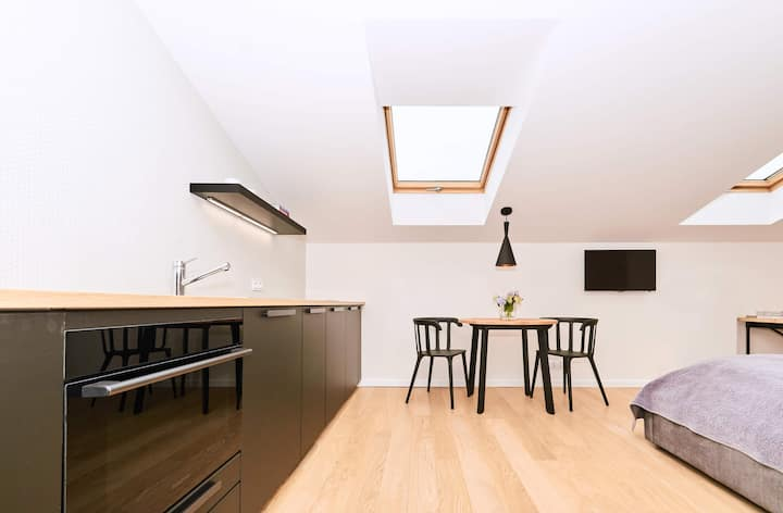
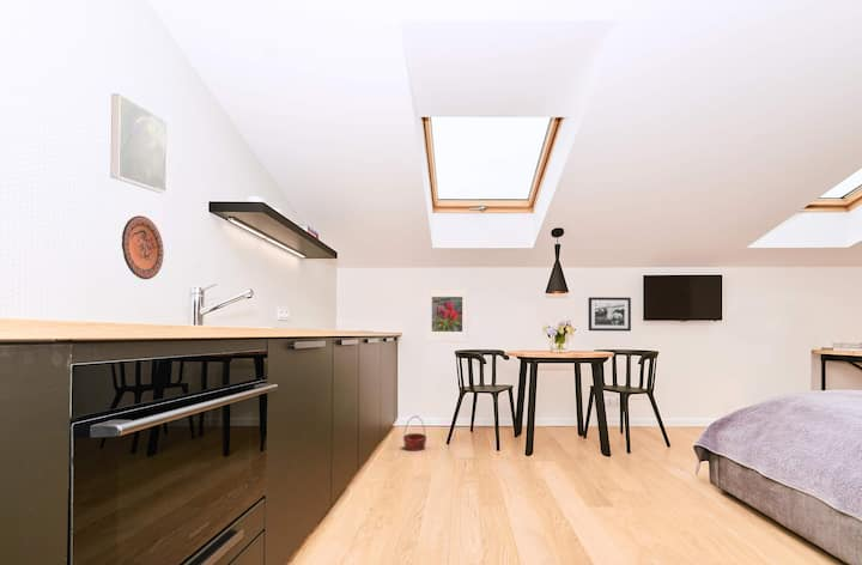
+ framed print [423,285,471,344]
+ picture frame [588,296,632,333]
+ decorative plate [121,214,165,280]
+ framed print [109,92,169,194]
+ basket [401,415,427,452]
